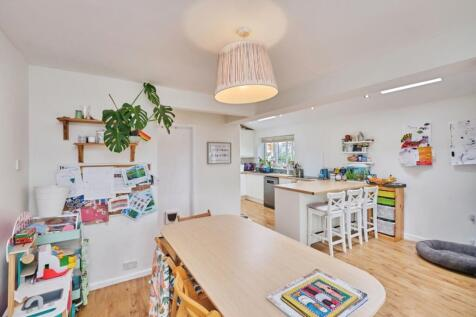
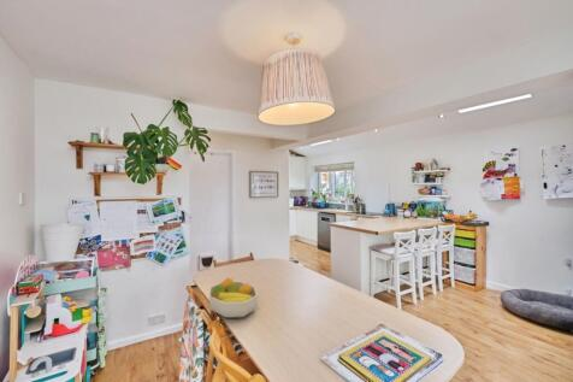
+ fruit bowl [207,276,259,319]
